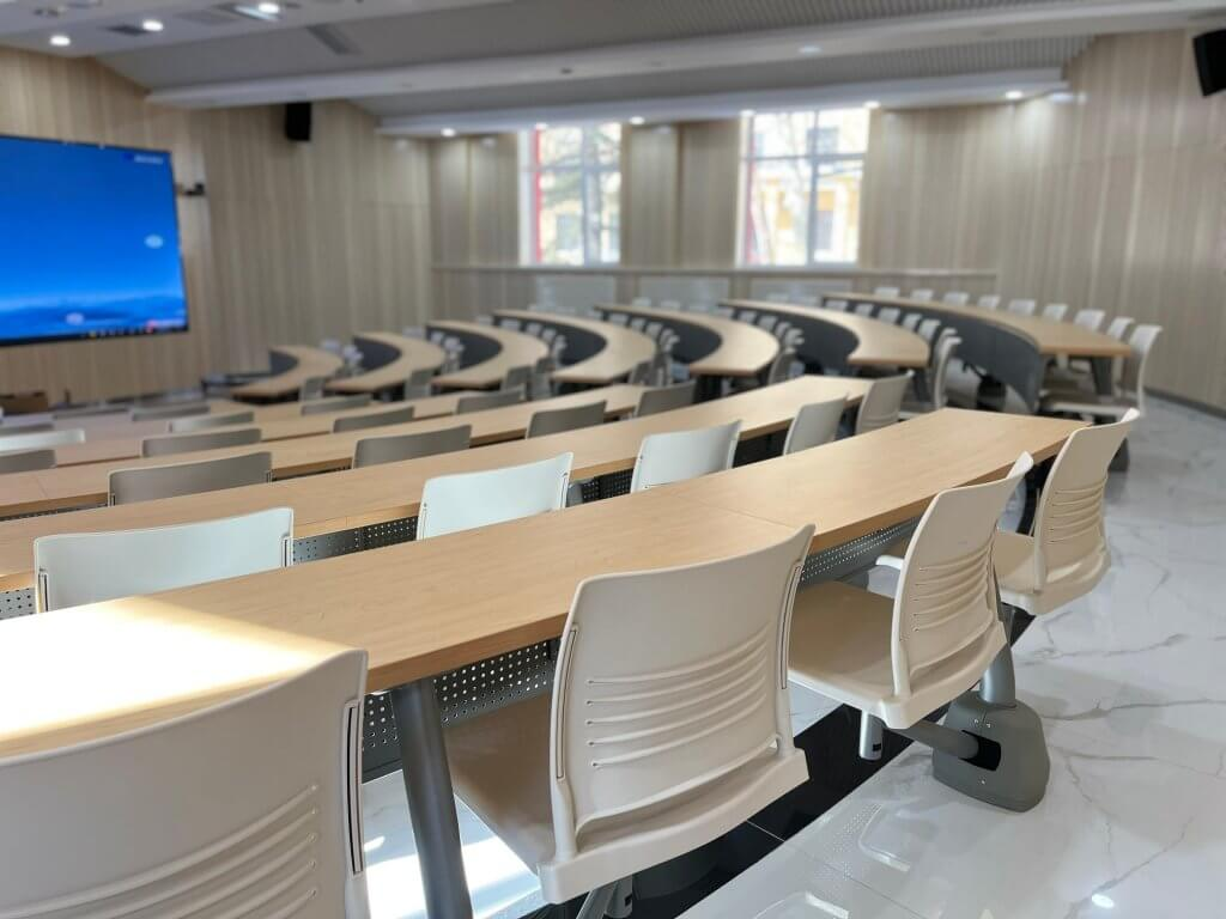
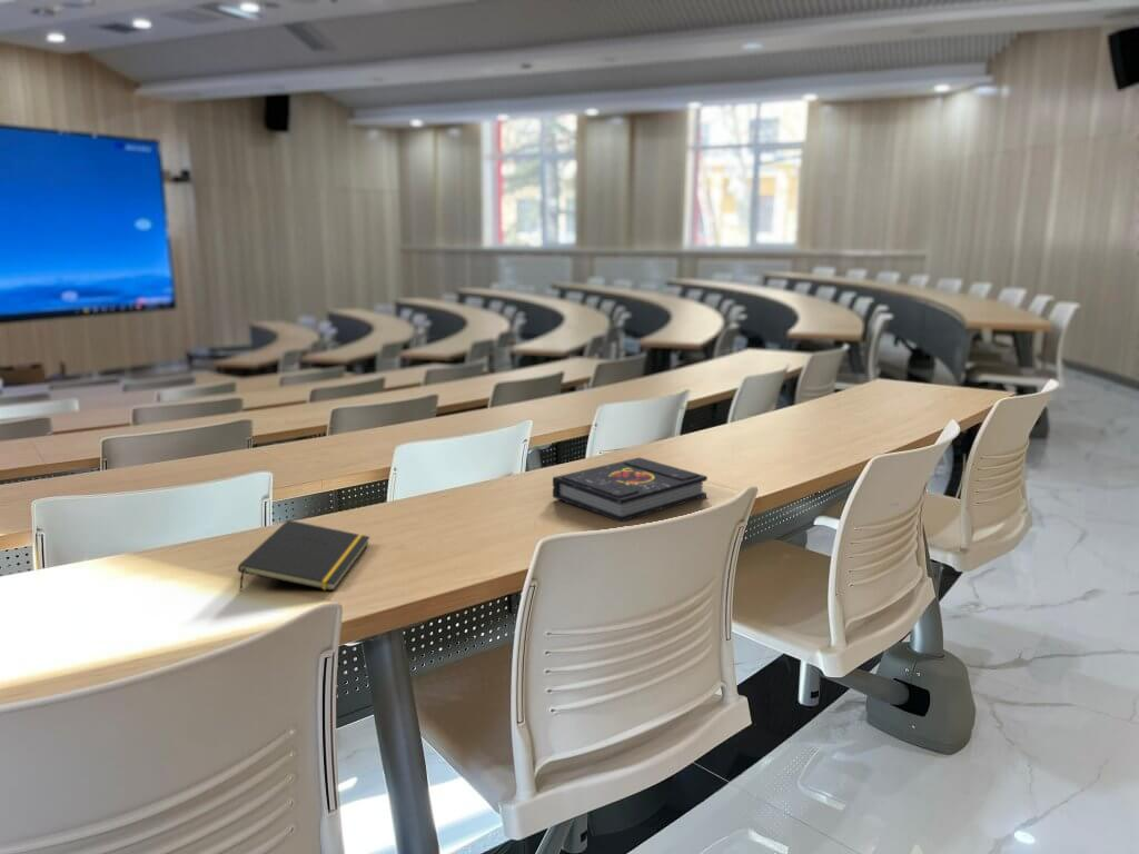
+ notepad [237,519,370,593]
+ book [552,456,709,523]
